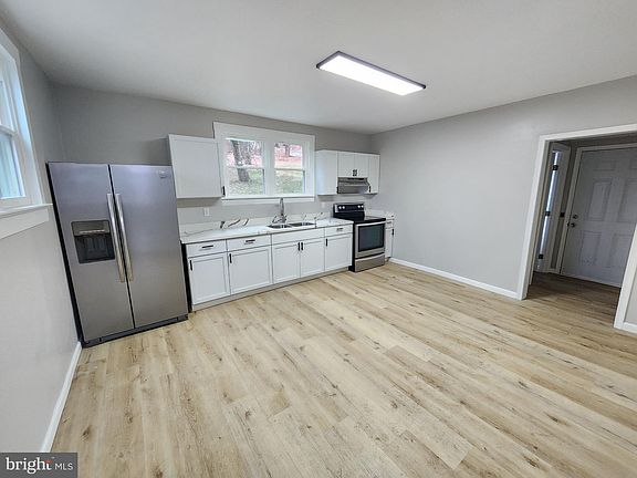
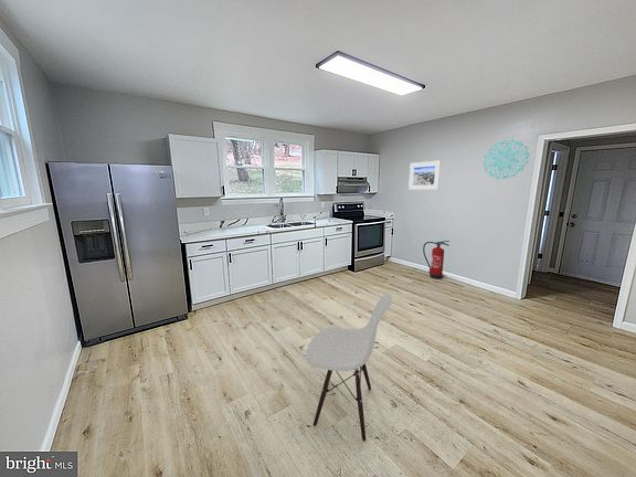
+ chair [305,293,393,443]
+ wall decoration [483,138,530,180]
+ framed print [407,159,442,191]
+ fire extinguisher [422,240,451,280]
